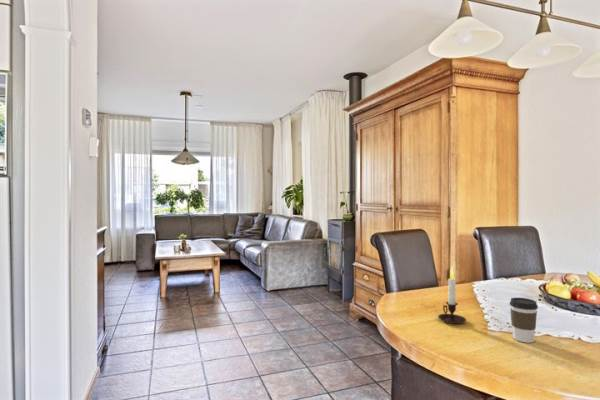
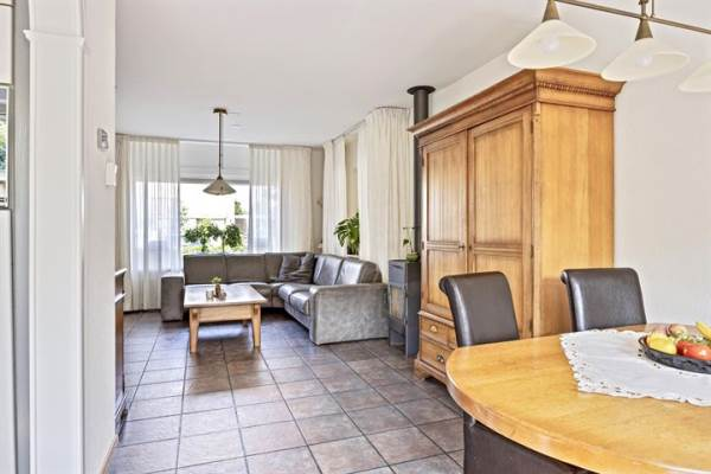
- candle [437,265,467,325]
- coffee cup [509,297,539,344]
